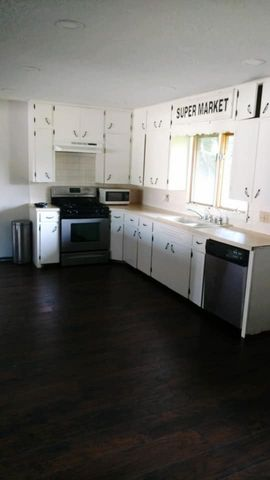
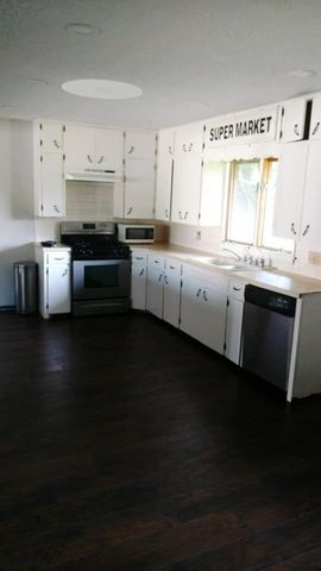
+ ceiling light [61,79,144,100]
